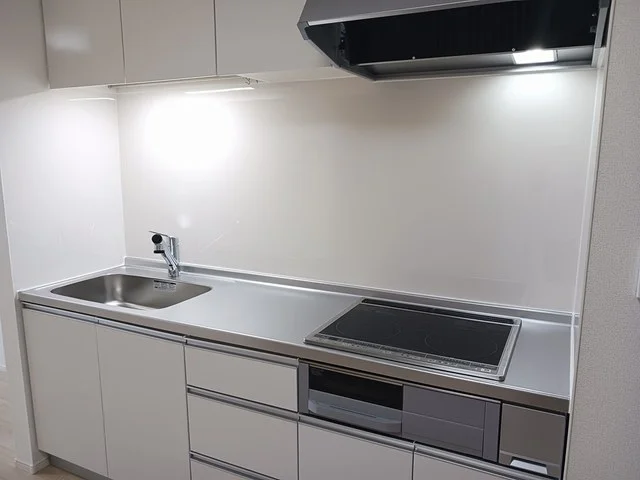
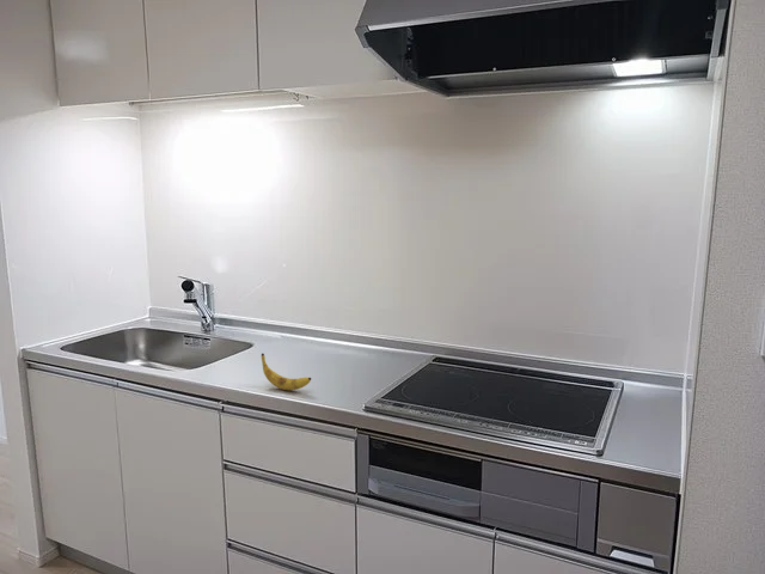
+ banana [261,352,312,391]
